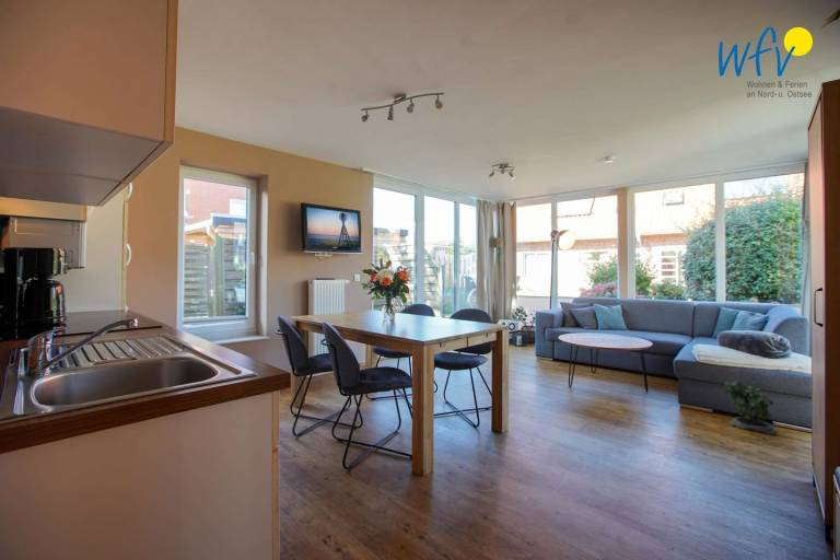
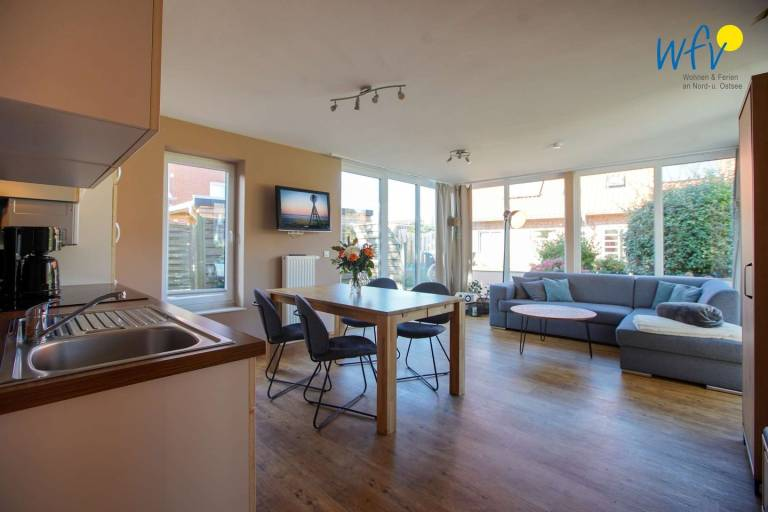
- potted plant [723,380,777,436]
